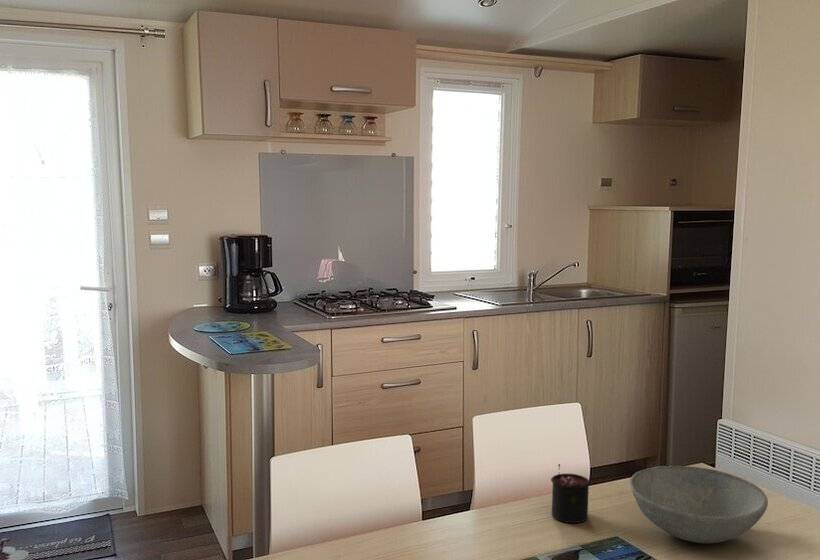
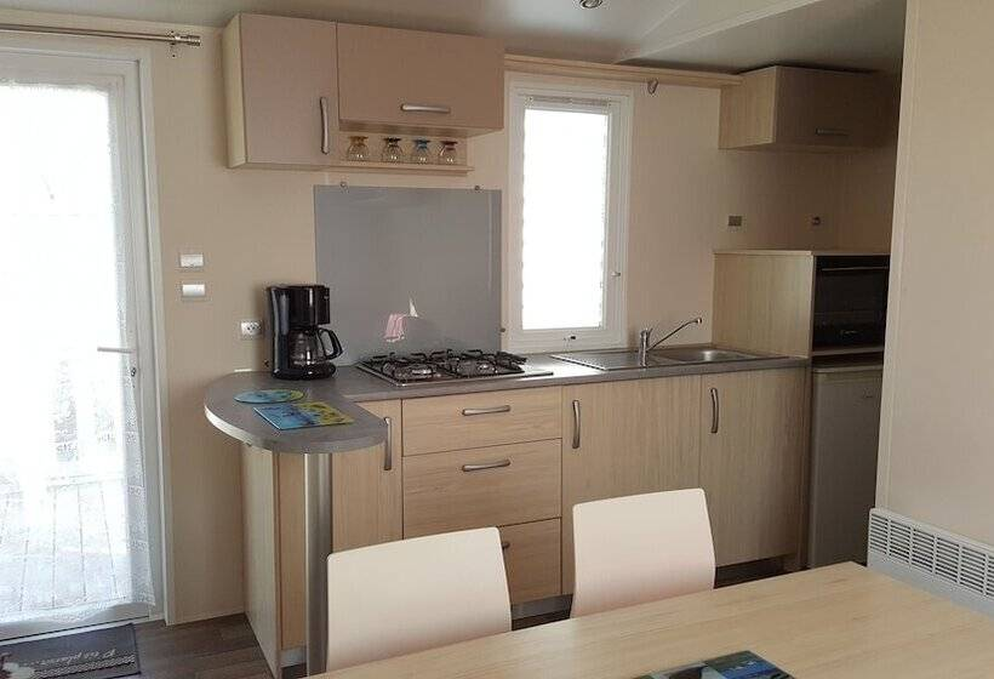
- candle [550,463,591,524]
- bowl [629,465,769,544]
